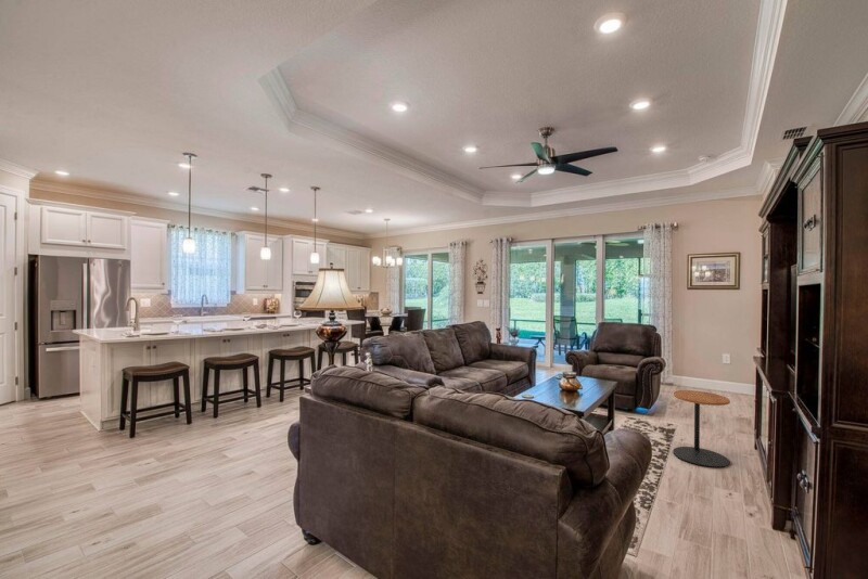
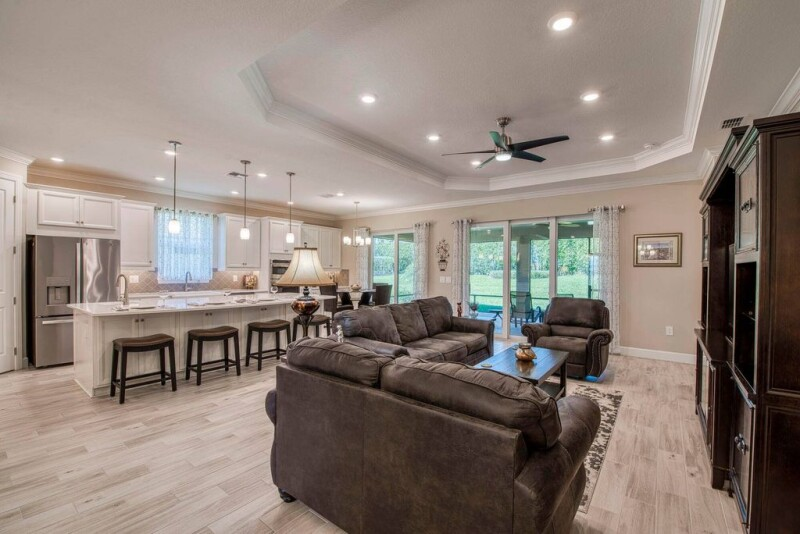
- side table [672,389,731,468]
